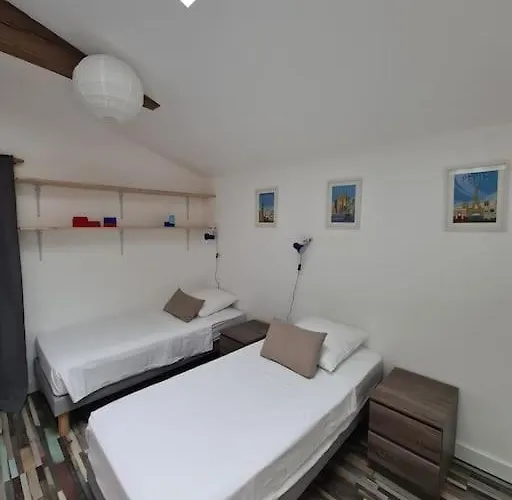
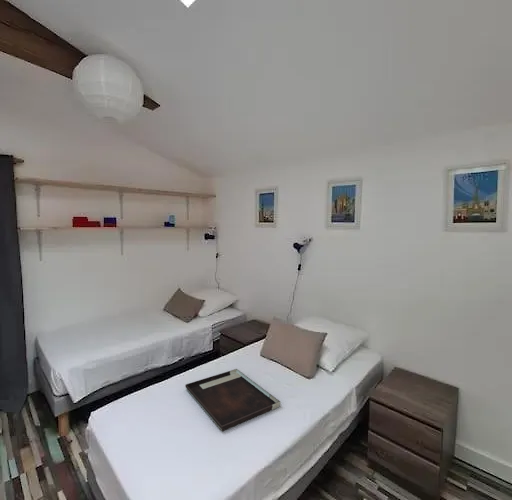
+ tray [184,368,282,432]
